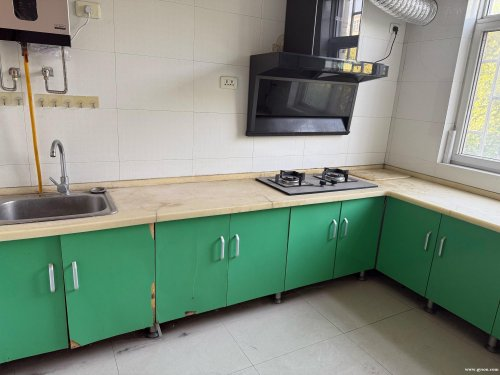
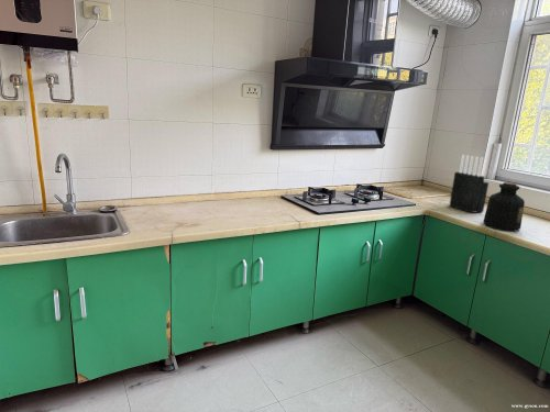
+ bottle [482,181,526,232]
+ knife block [448,154,490,214]
